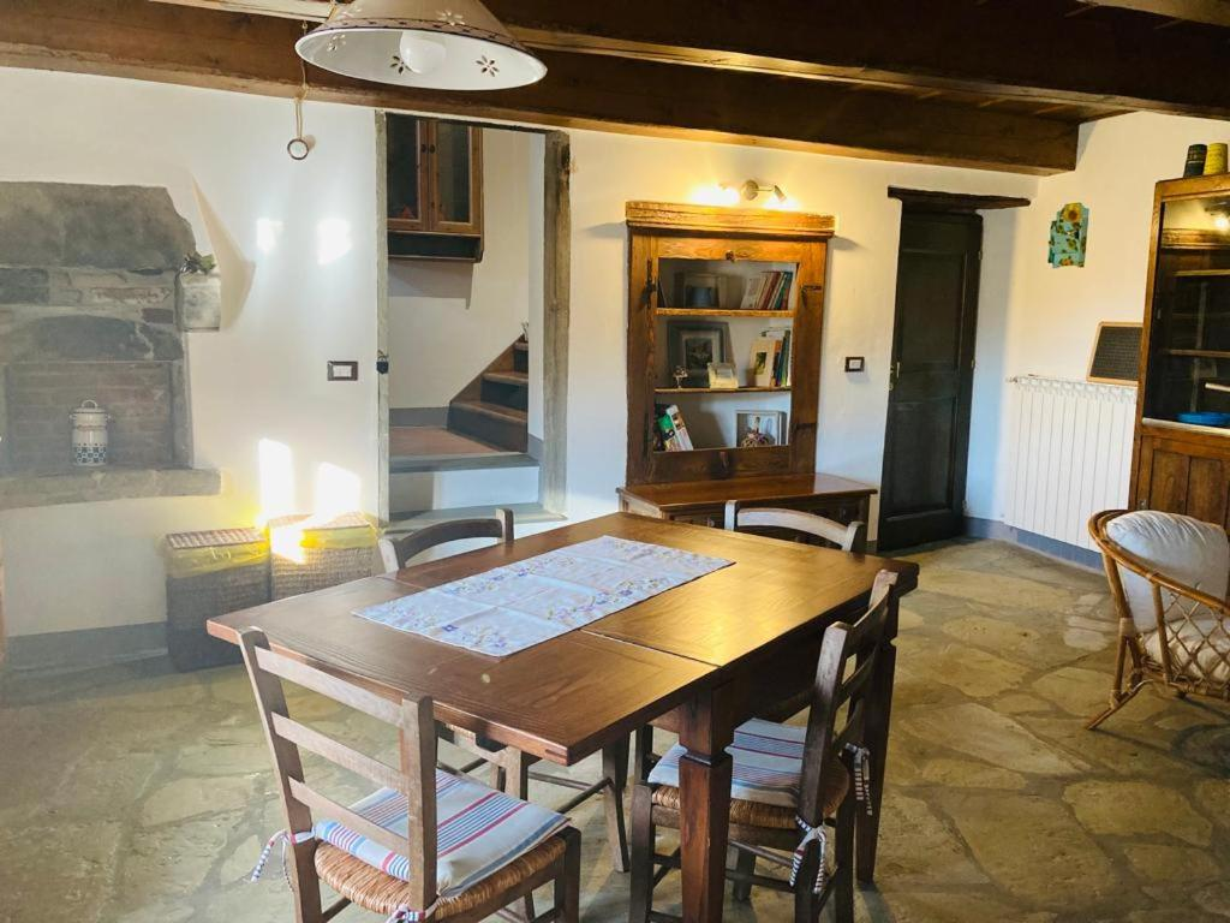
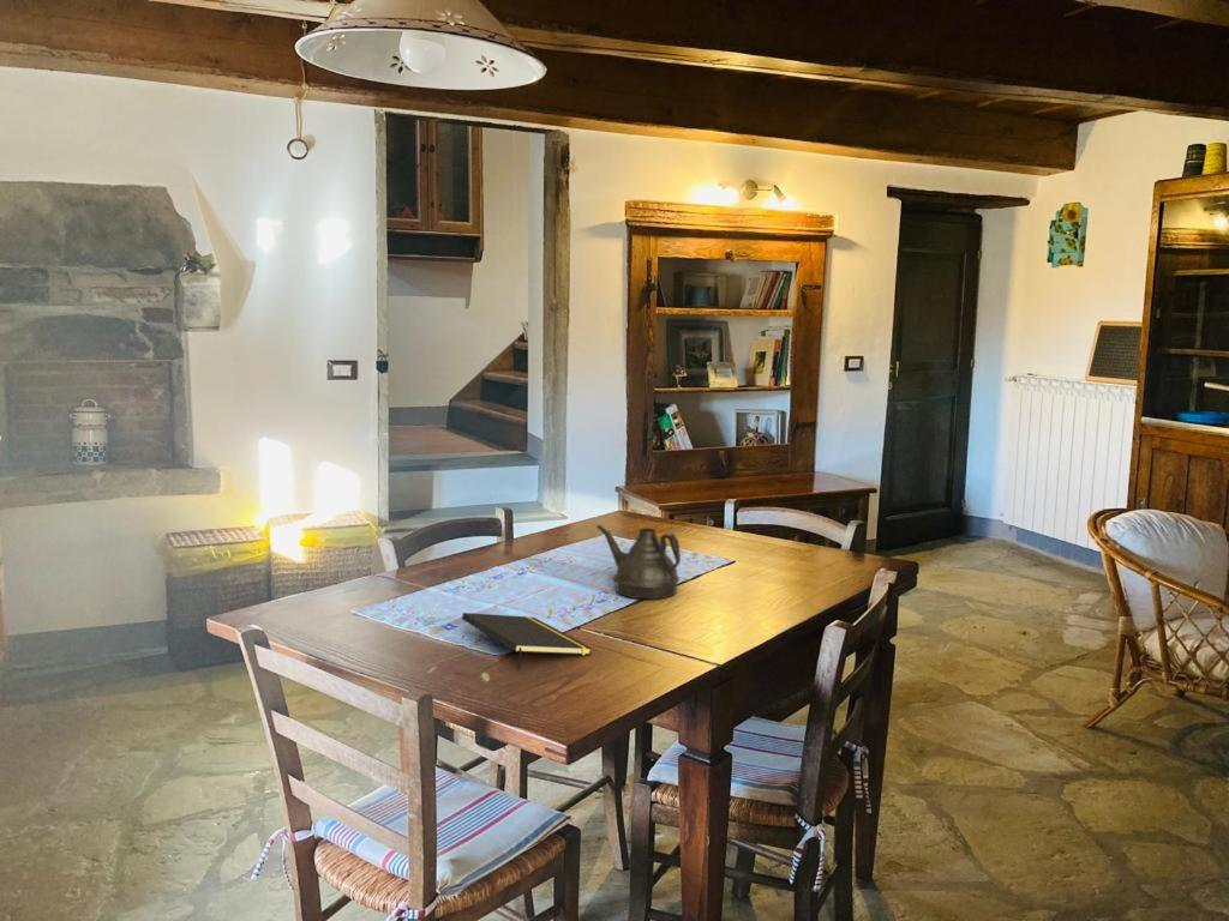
+ teapot [595,524,682,601]
+ notepad [461,612,593,672]
